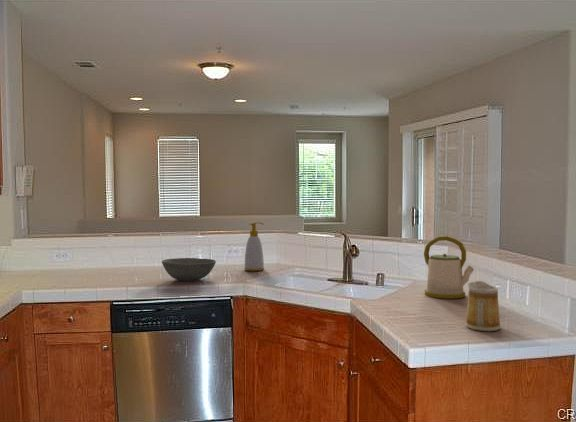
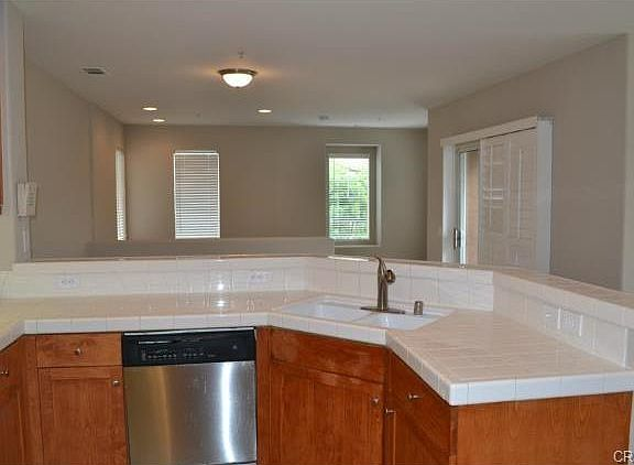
- mug [464,280,502,332]
- kettle [423,235,475,300]
- bowl [161,257,217,282]
- soap bottle [243,221,265,272]
